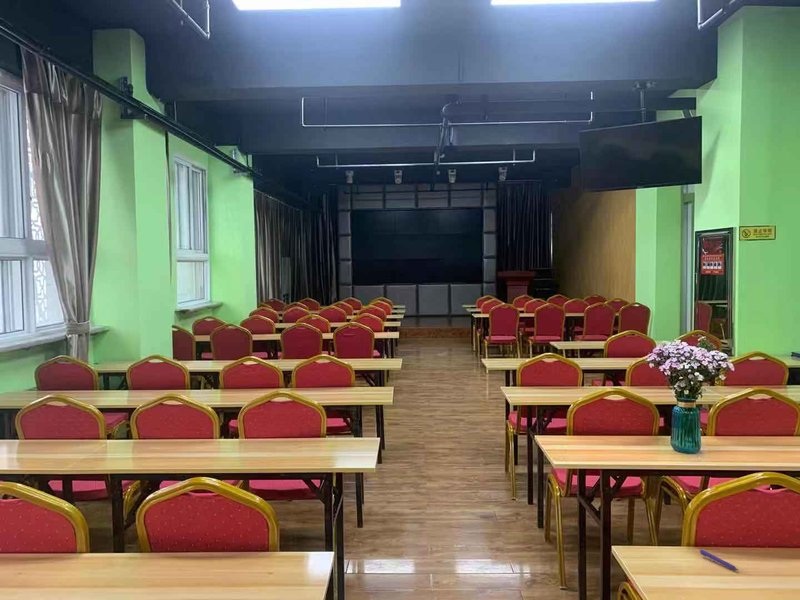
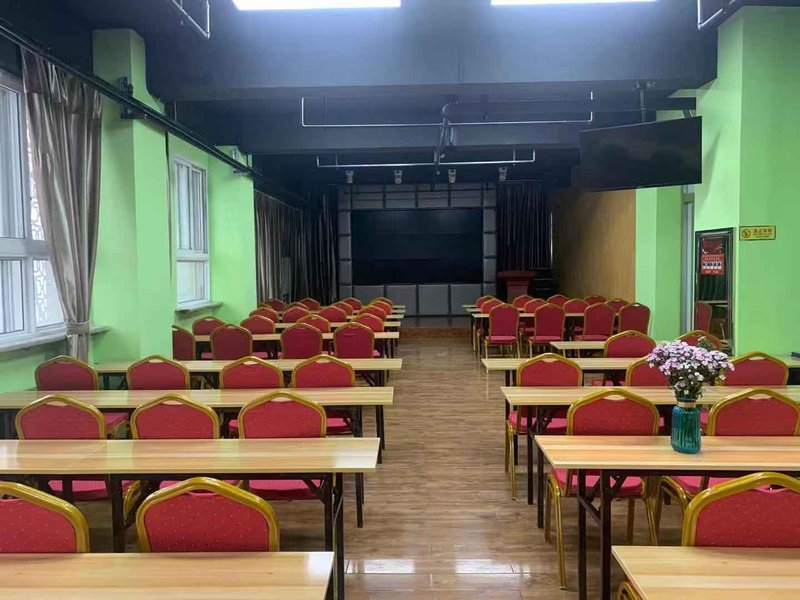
- pen [698,549,740,572]
